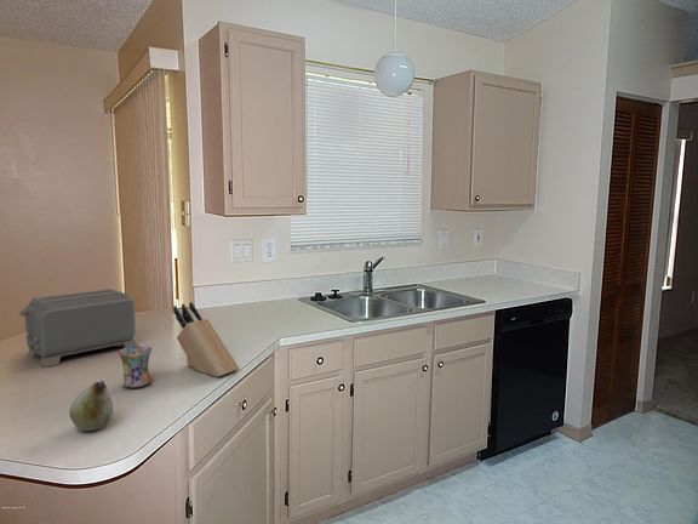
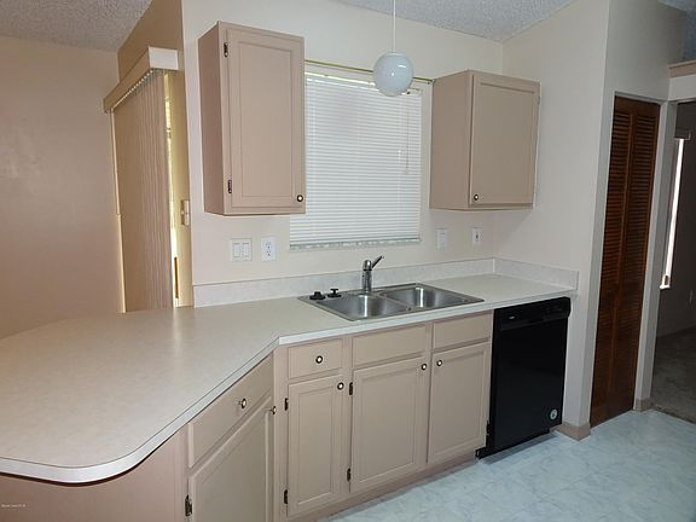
- toaster [18,287,138,369]
- knife block [172,301,240,378]
- fruit [68,380,114,432]
- mug [118,344,153,389]
